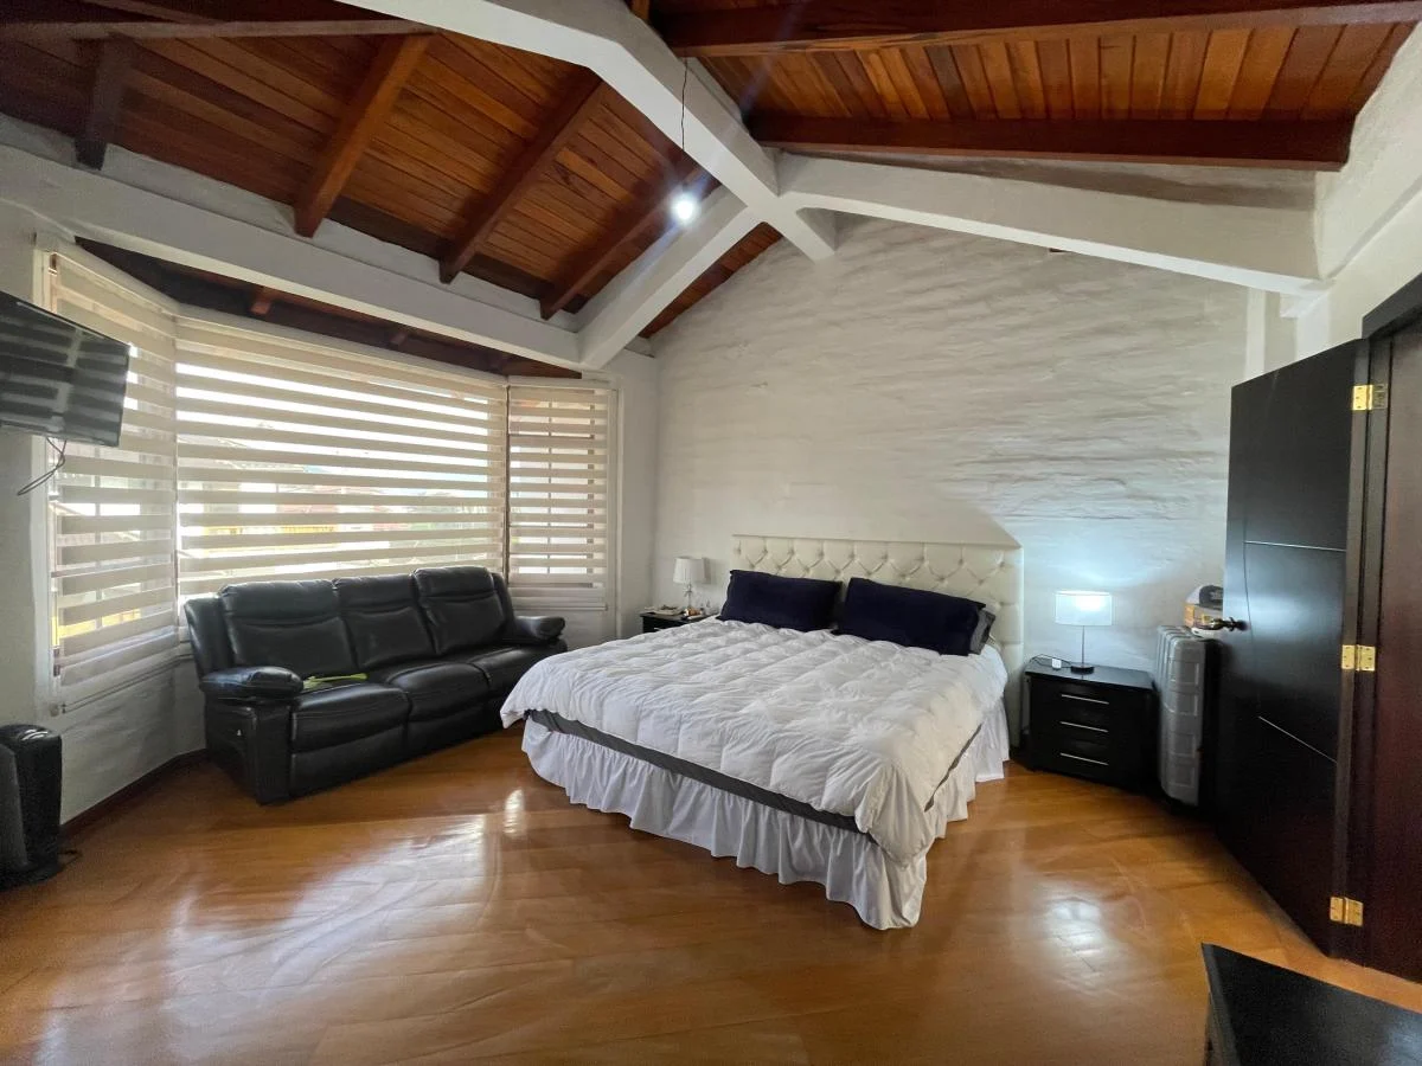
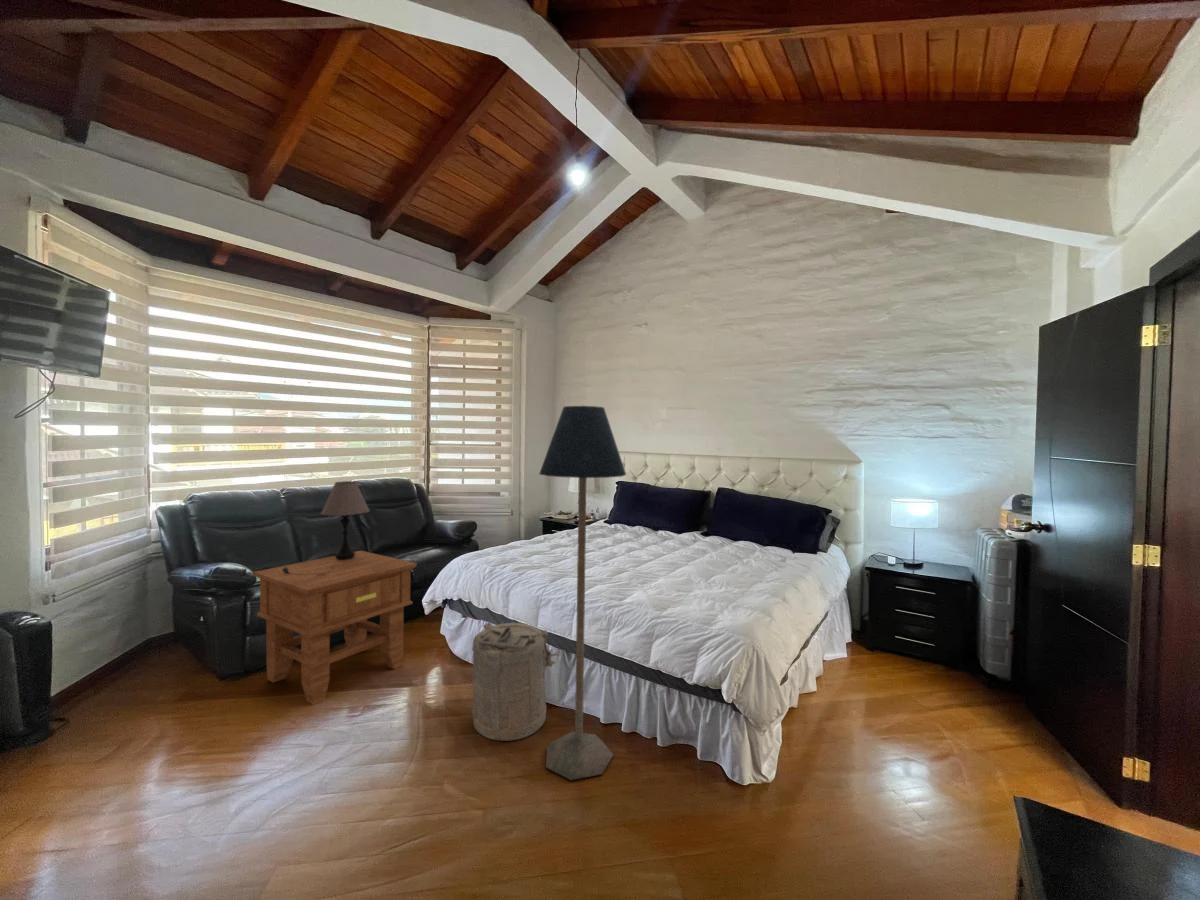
+ side table [252,550,418,706]
+ floor lamp [538,404,627,781]
+ table lamp [282,480,371,576]
+ laundry hamper [471,621,562,742]
